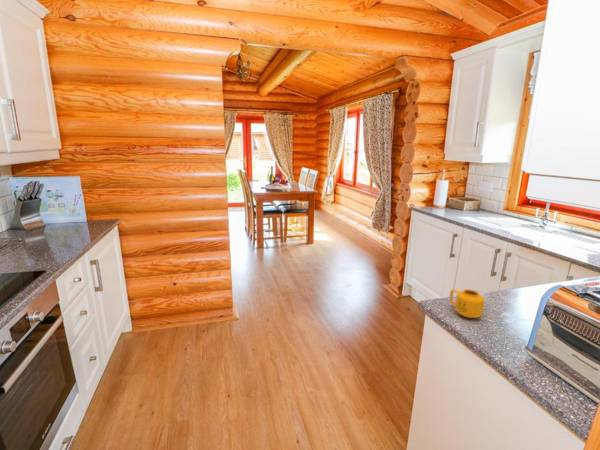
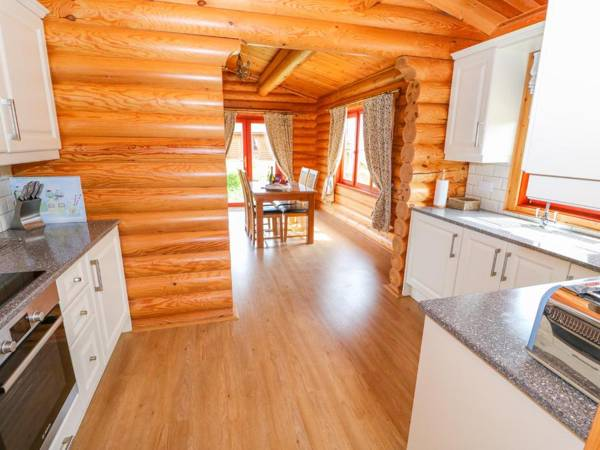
- mug [448,288,486,319]
